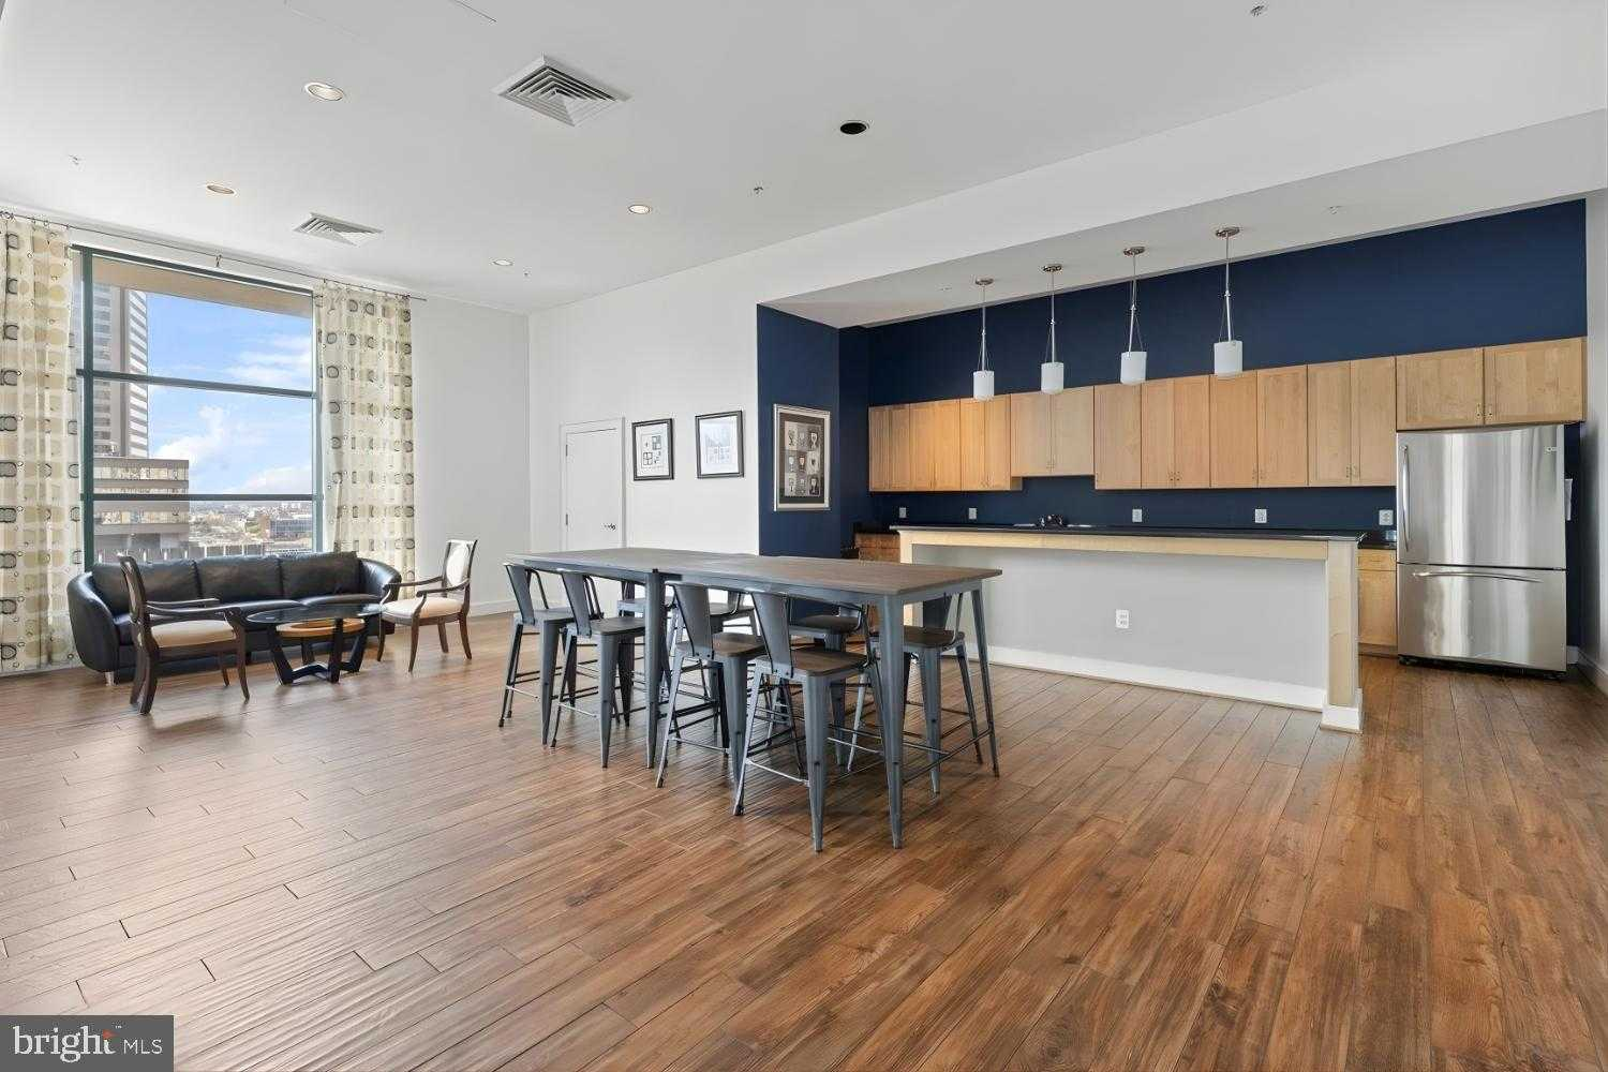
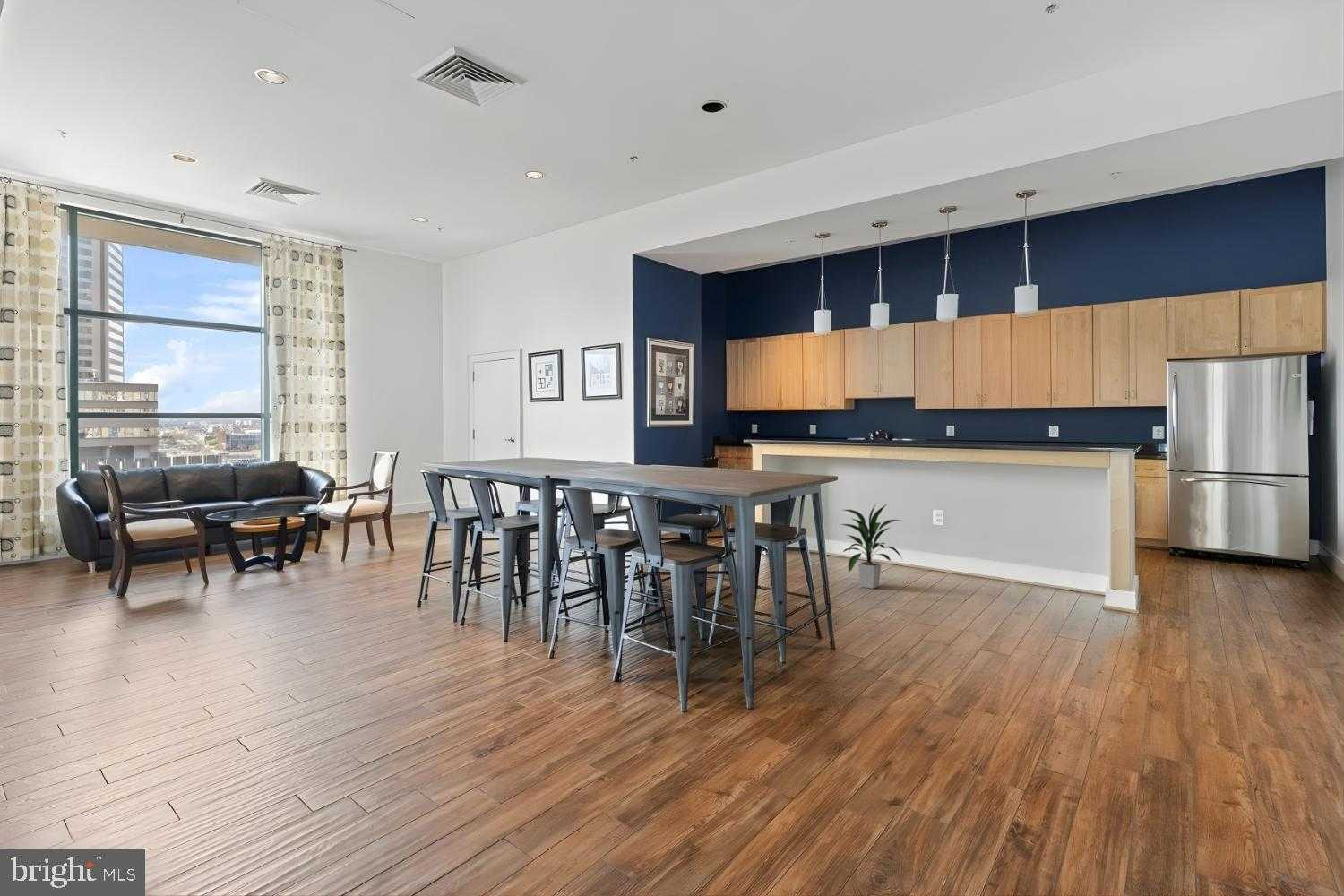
+ indoor plant [840,503,904,590]
